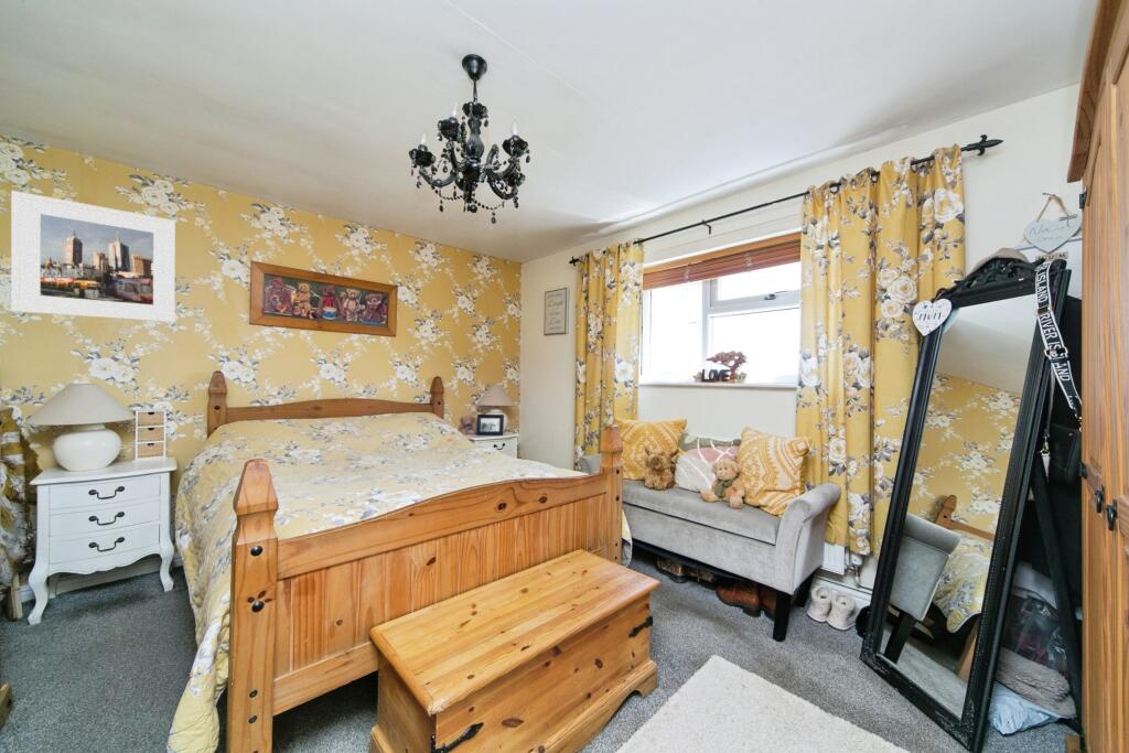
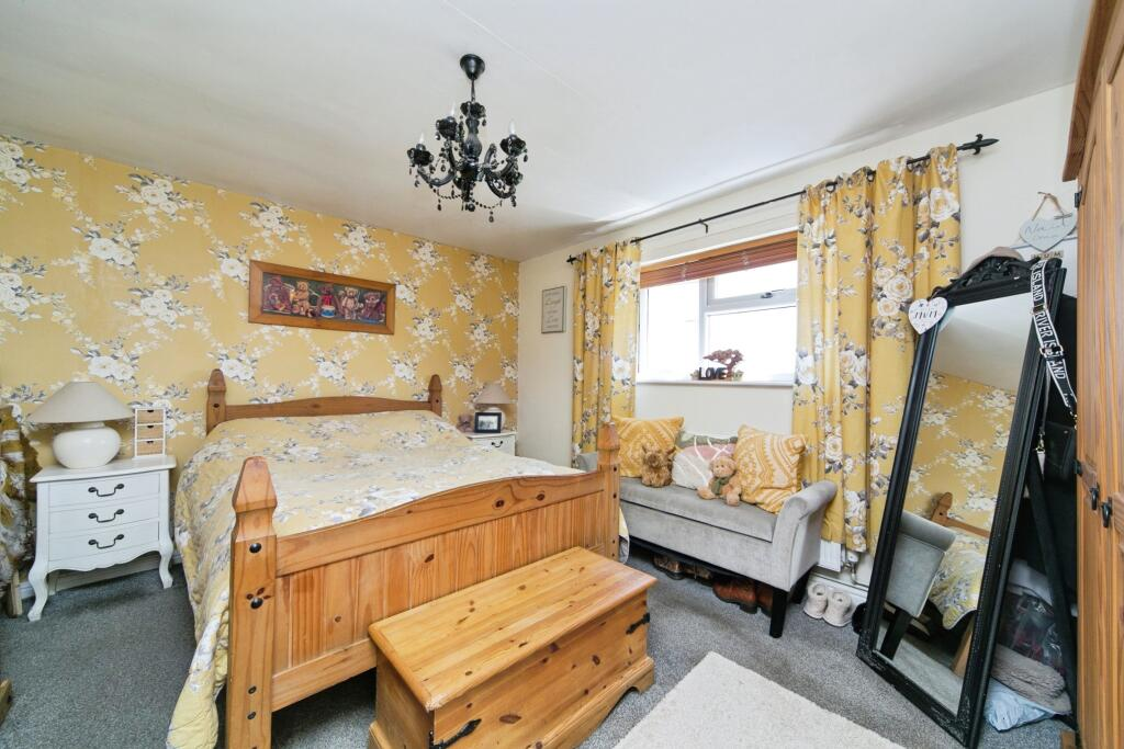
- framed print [10,190,176,323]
